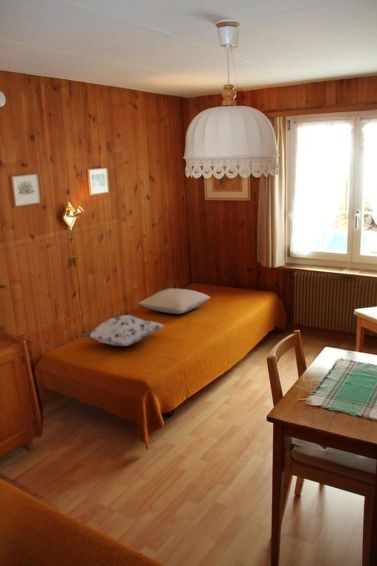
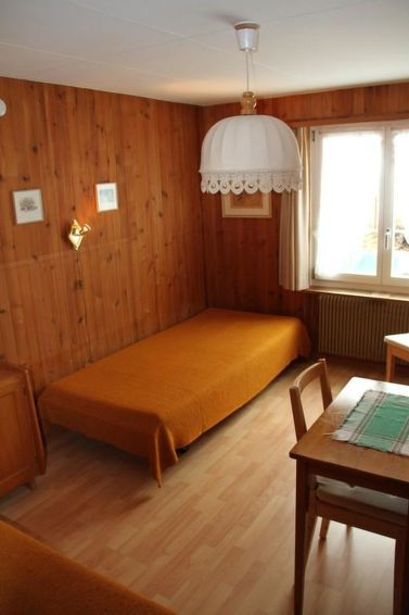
- decorative pillow [78,314,166,347]
- pillow [138,287,211,315]
